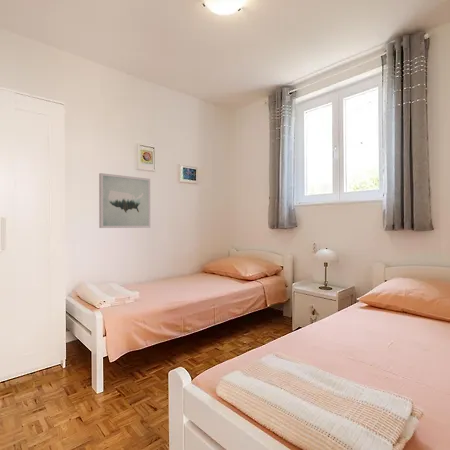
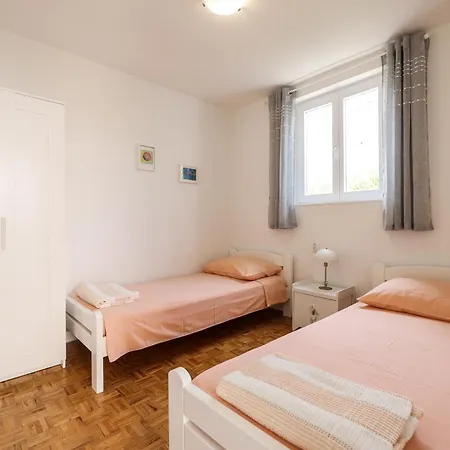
- wall art [98,172,151,229]
